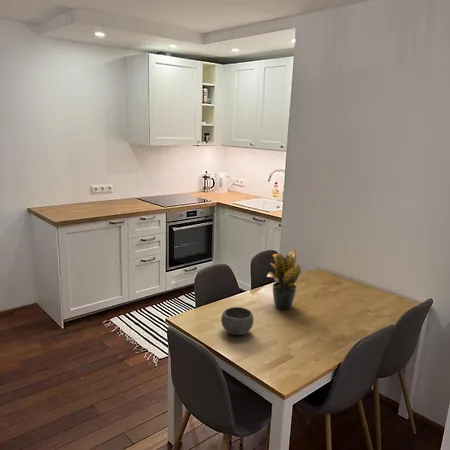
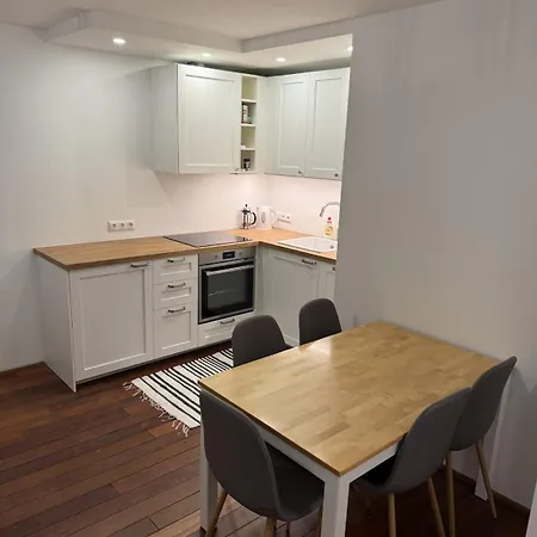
- potted plant [266,248,302,311]
- bowl [220,306,254,336]
